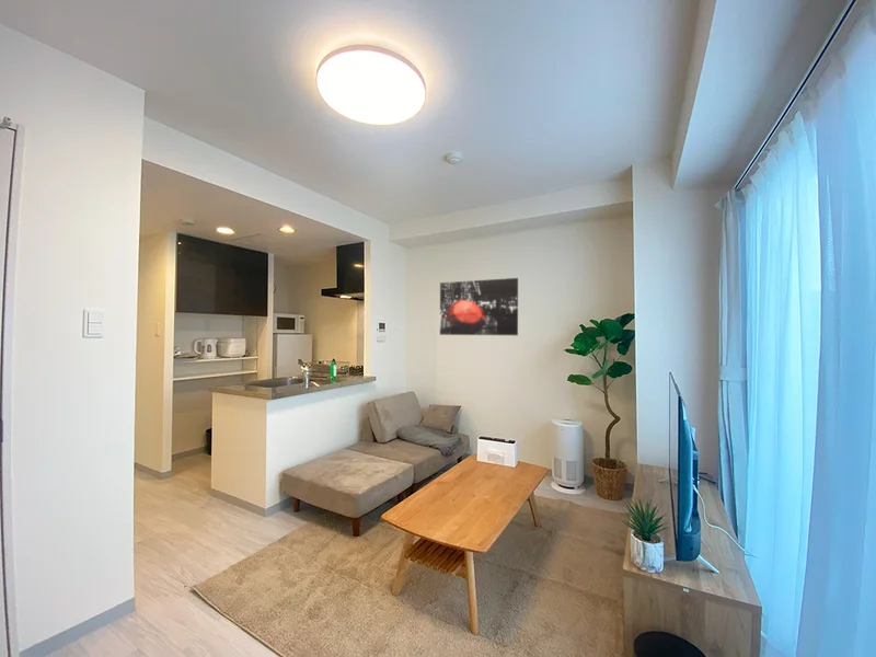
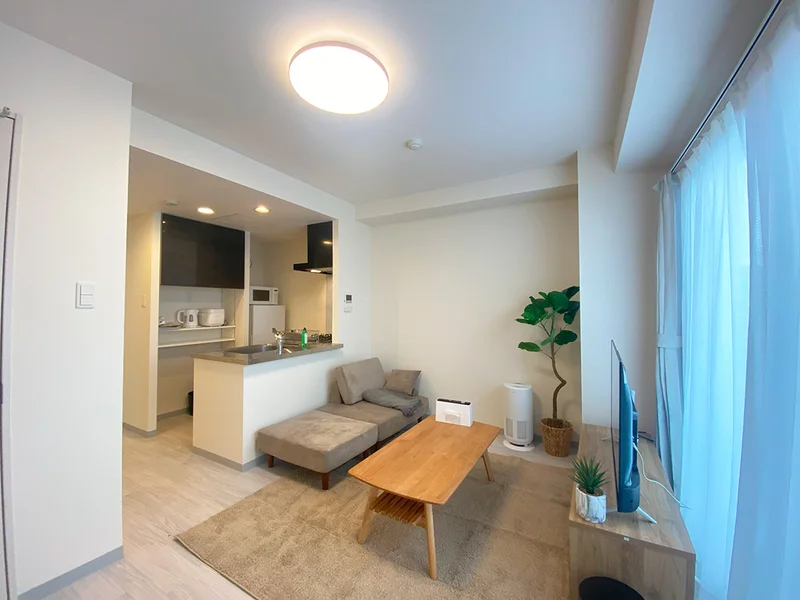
- wall art [439,277,519,336]
